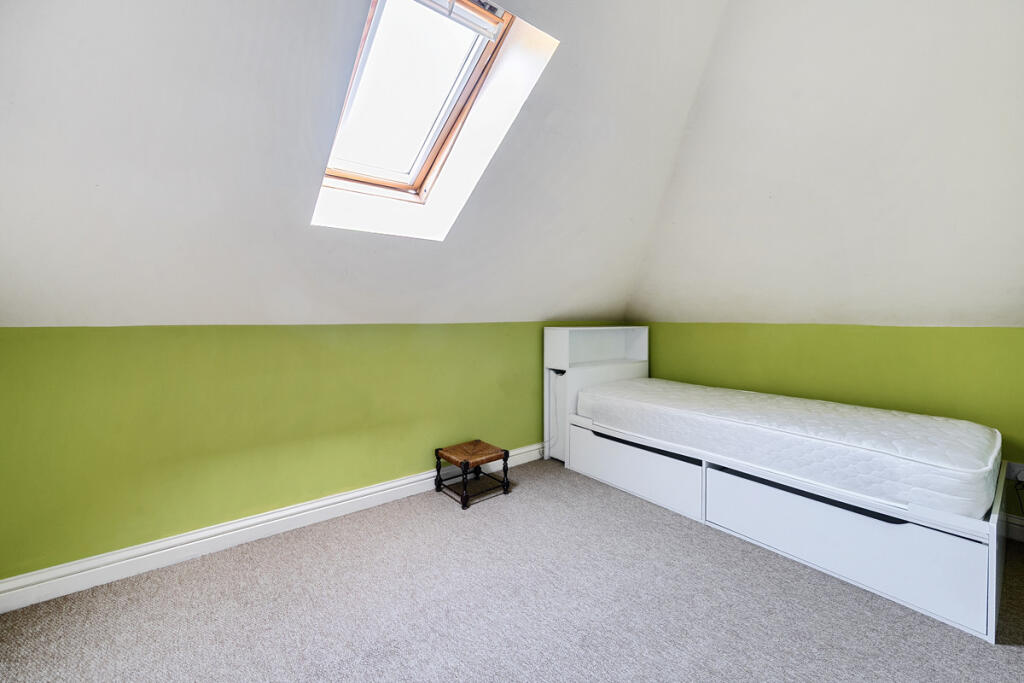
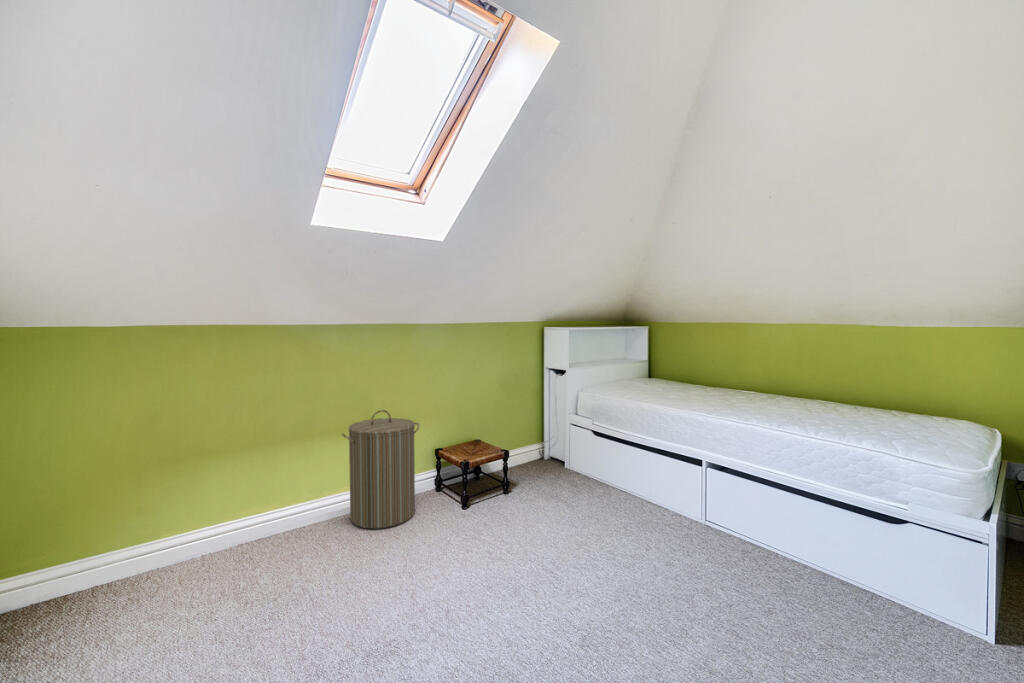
+ laundry hamper [340,409,420,529]
